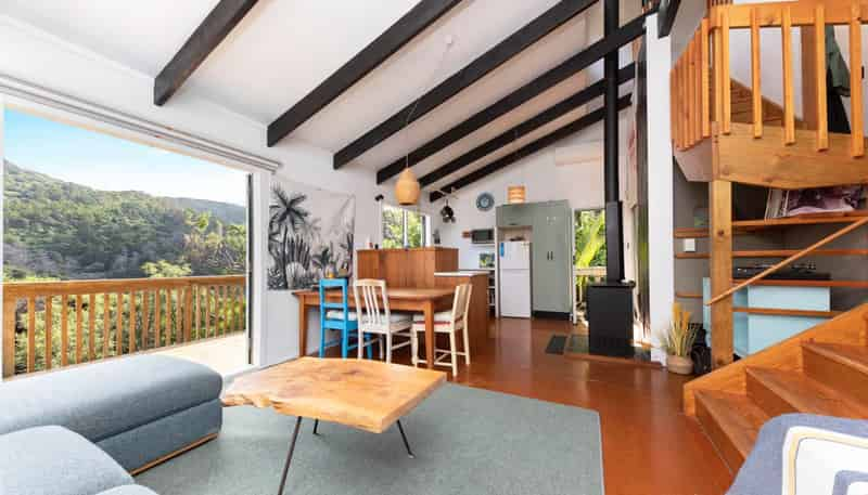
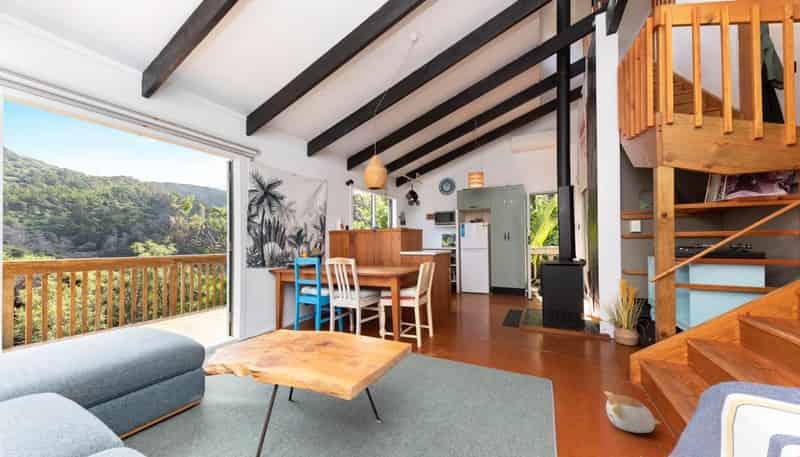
+ plush toy [603,390,662,434]
